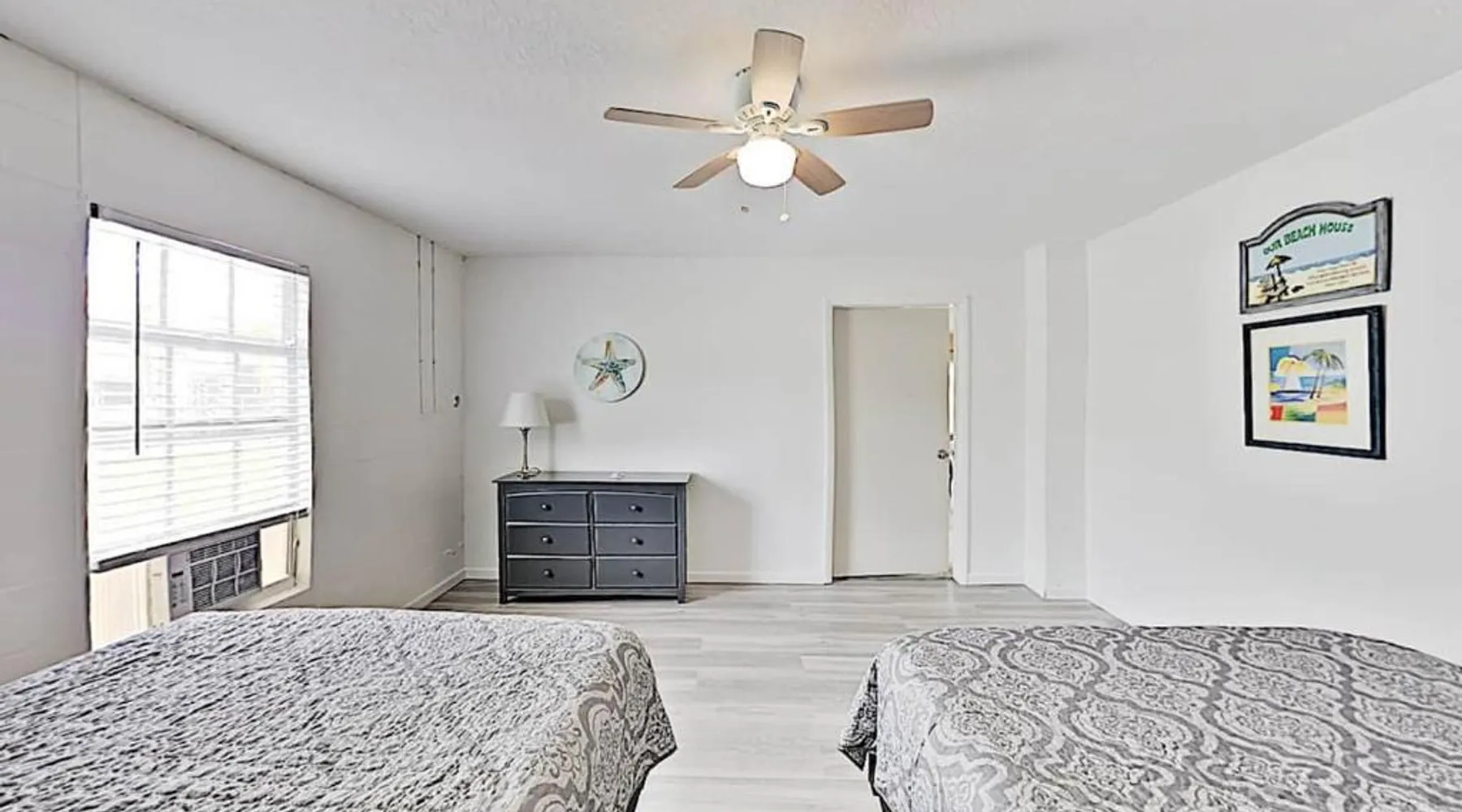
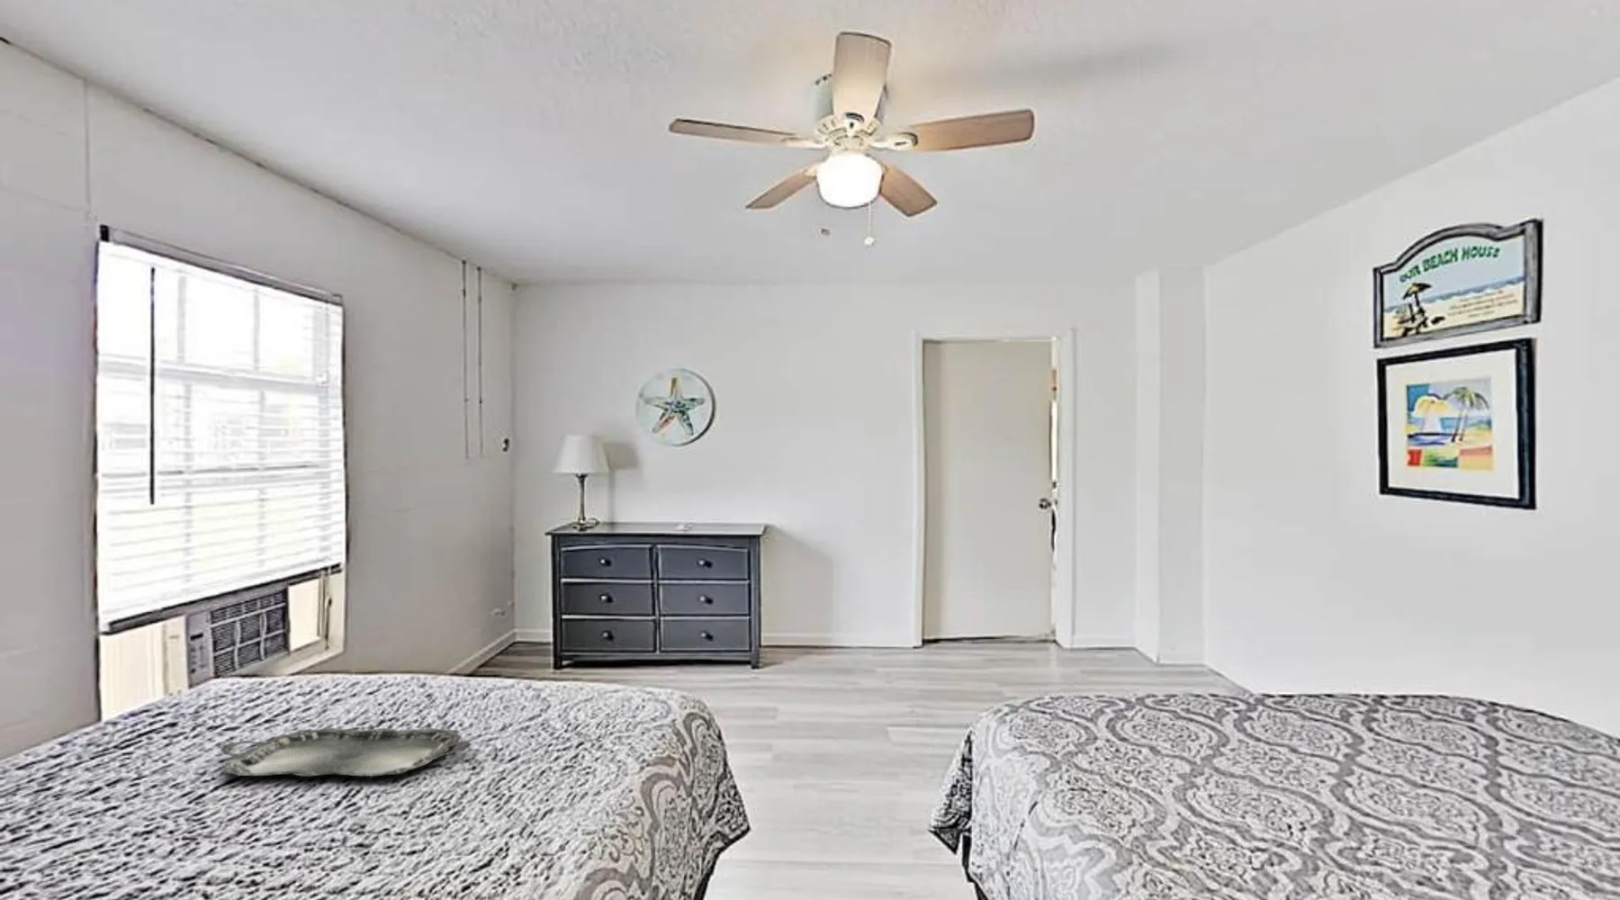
+ serving tray [218,727,473,778]
